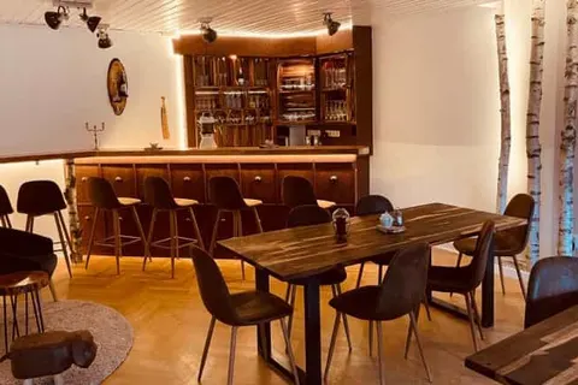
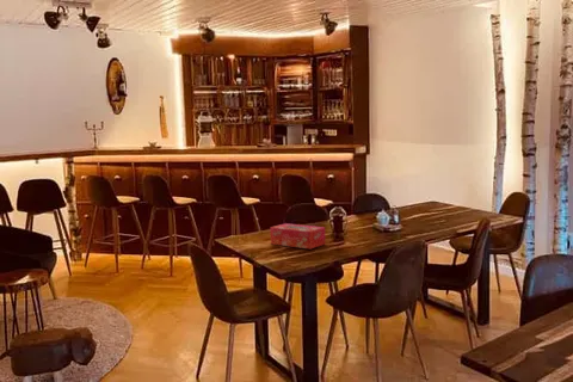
+ tissue box [269,222,327,249]
